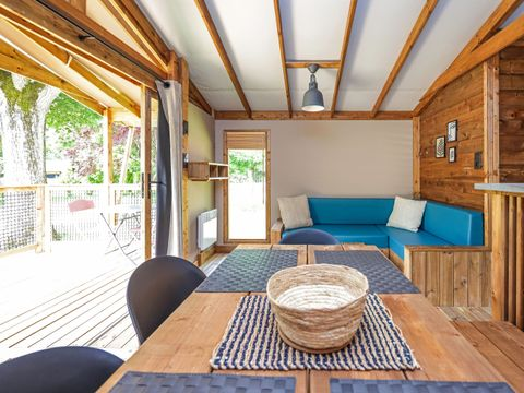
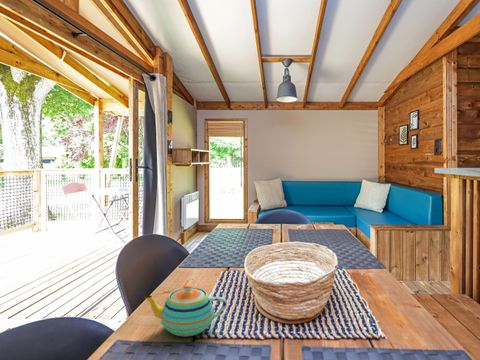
+ teapot [142,284,228,337]
